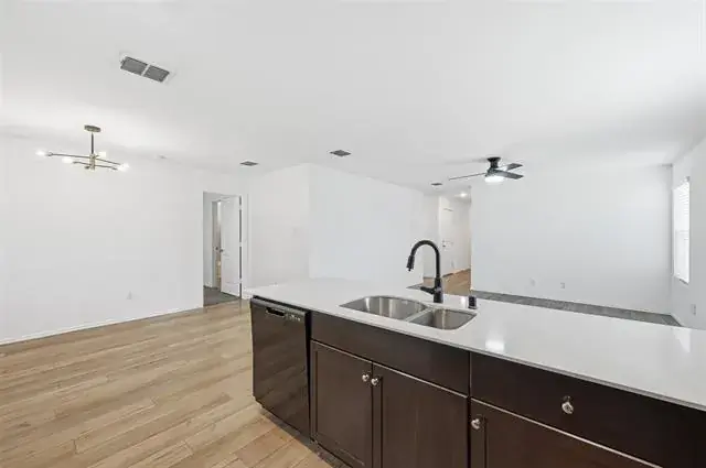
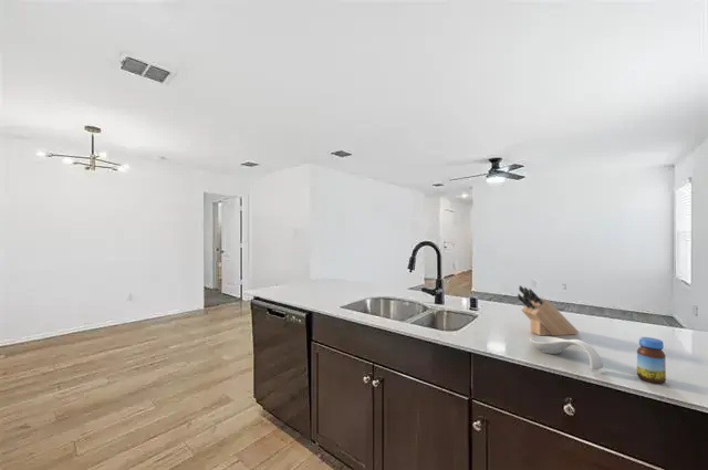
+ spoon rest [529,335,604,370]
+ jar [636,336,667,385]
+ knife block [517,284,580,336]
